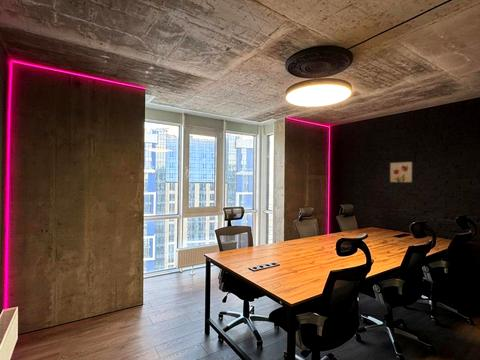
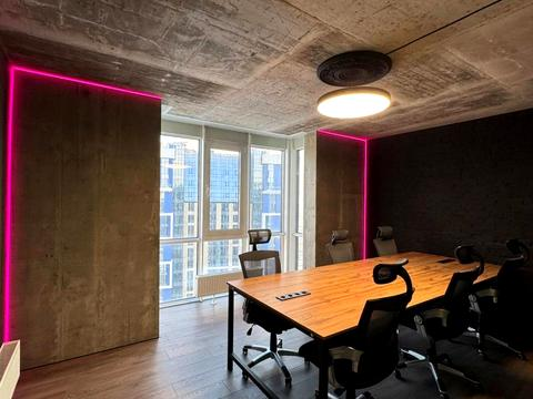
- wall art [388,160,414,184]
